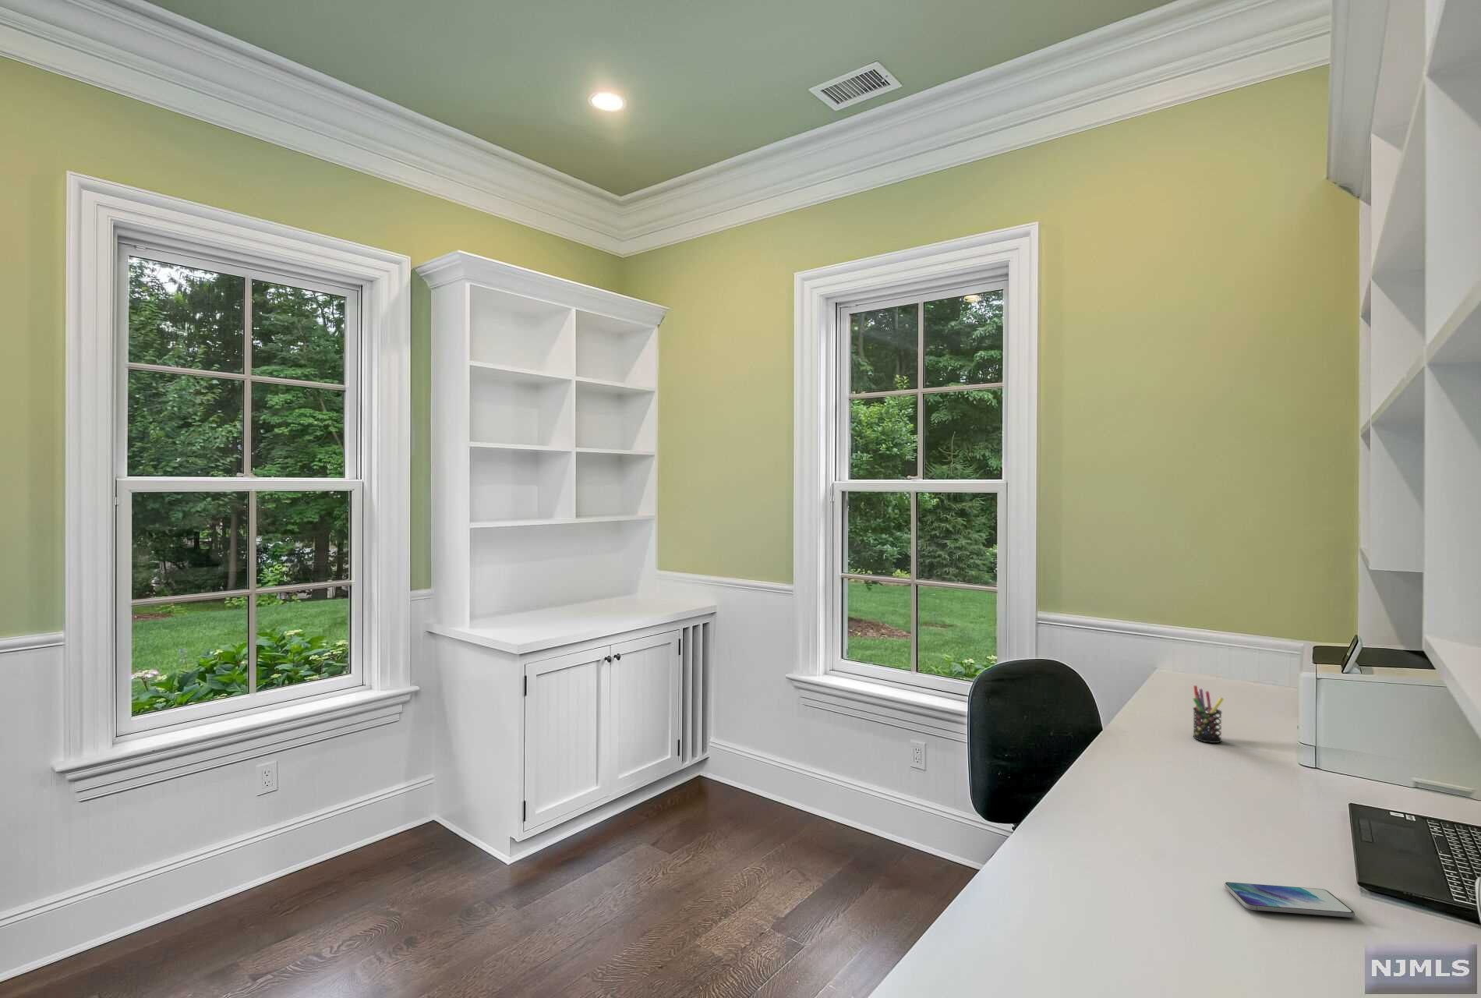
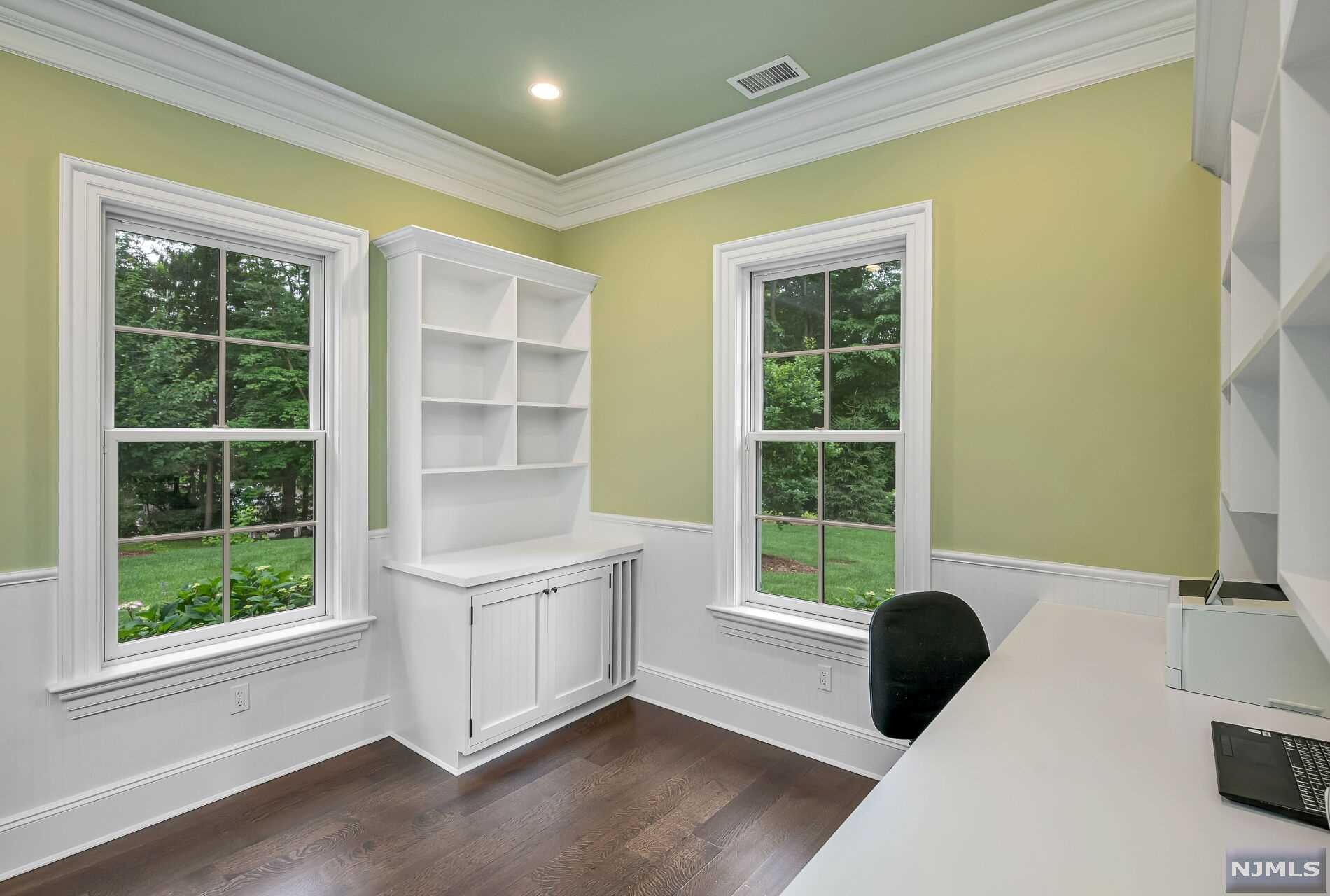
- smartphone [1224,881,1355,919]
- pen holder [1191,685,1224,744]
